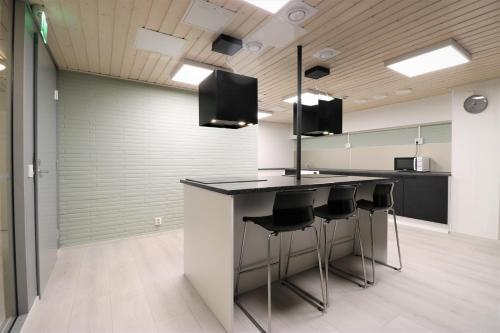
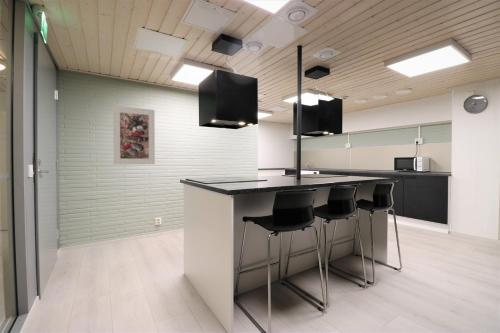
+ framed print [112,105,156,165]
